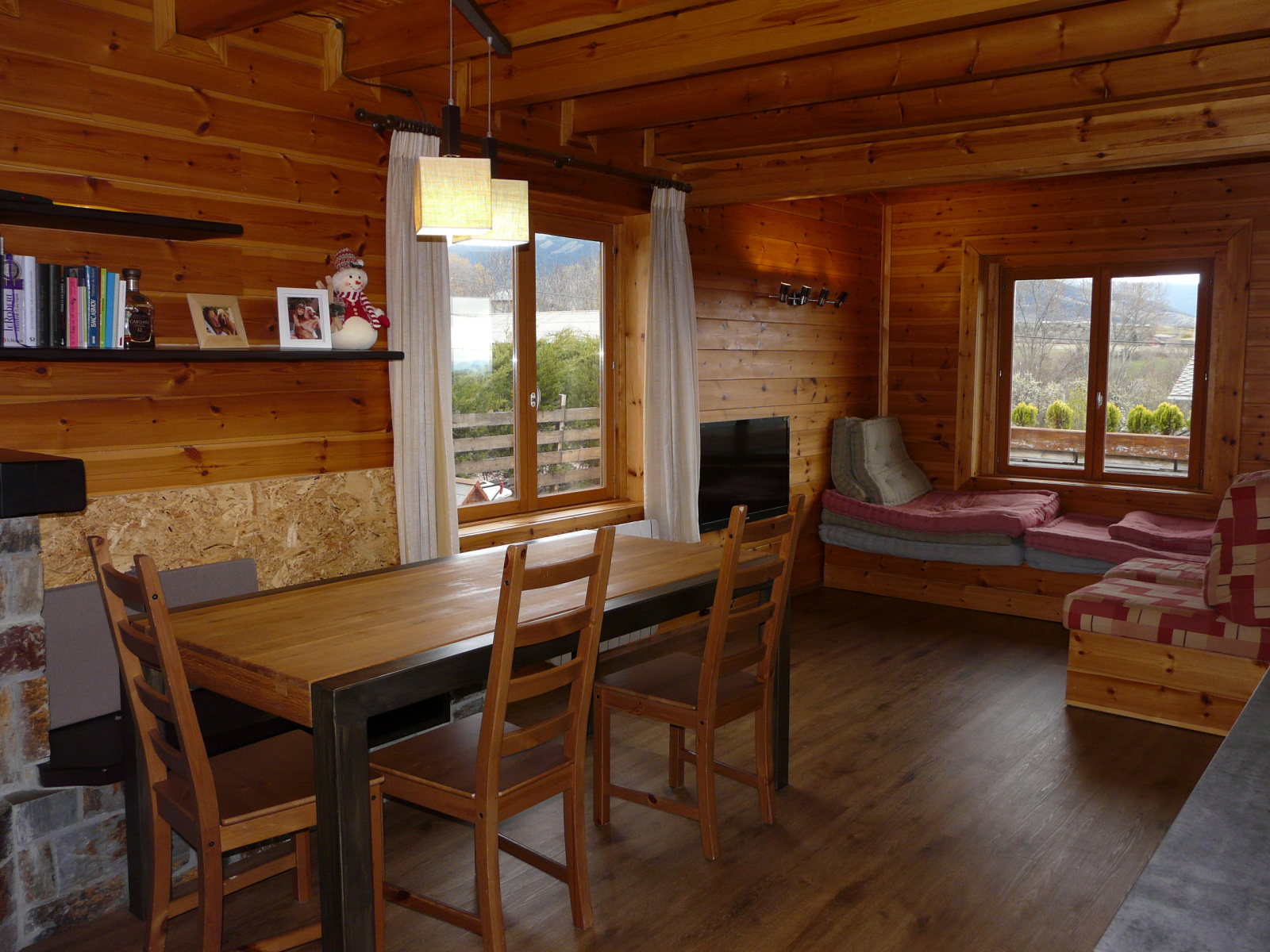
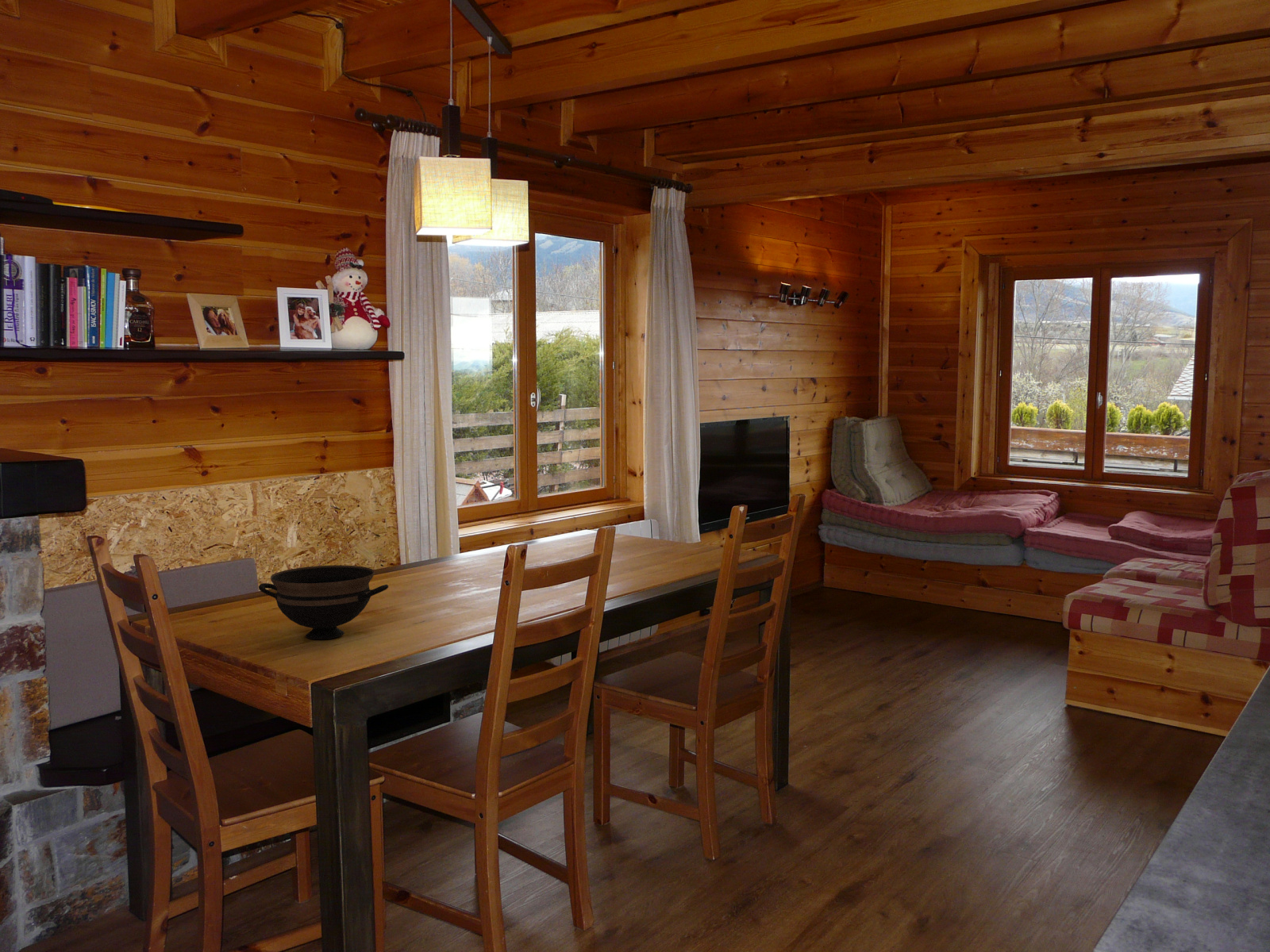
+ bowl [258,565,389,640]
